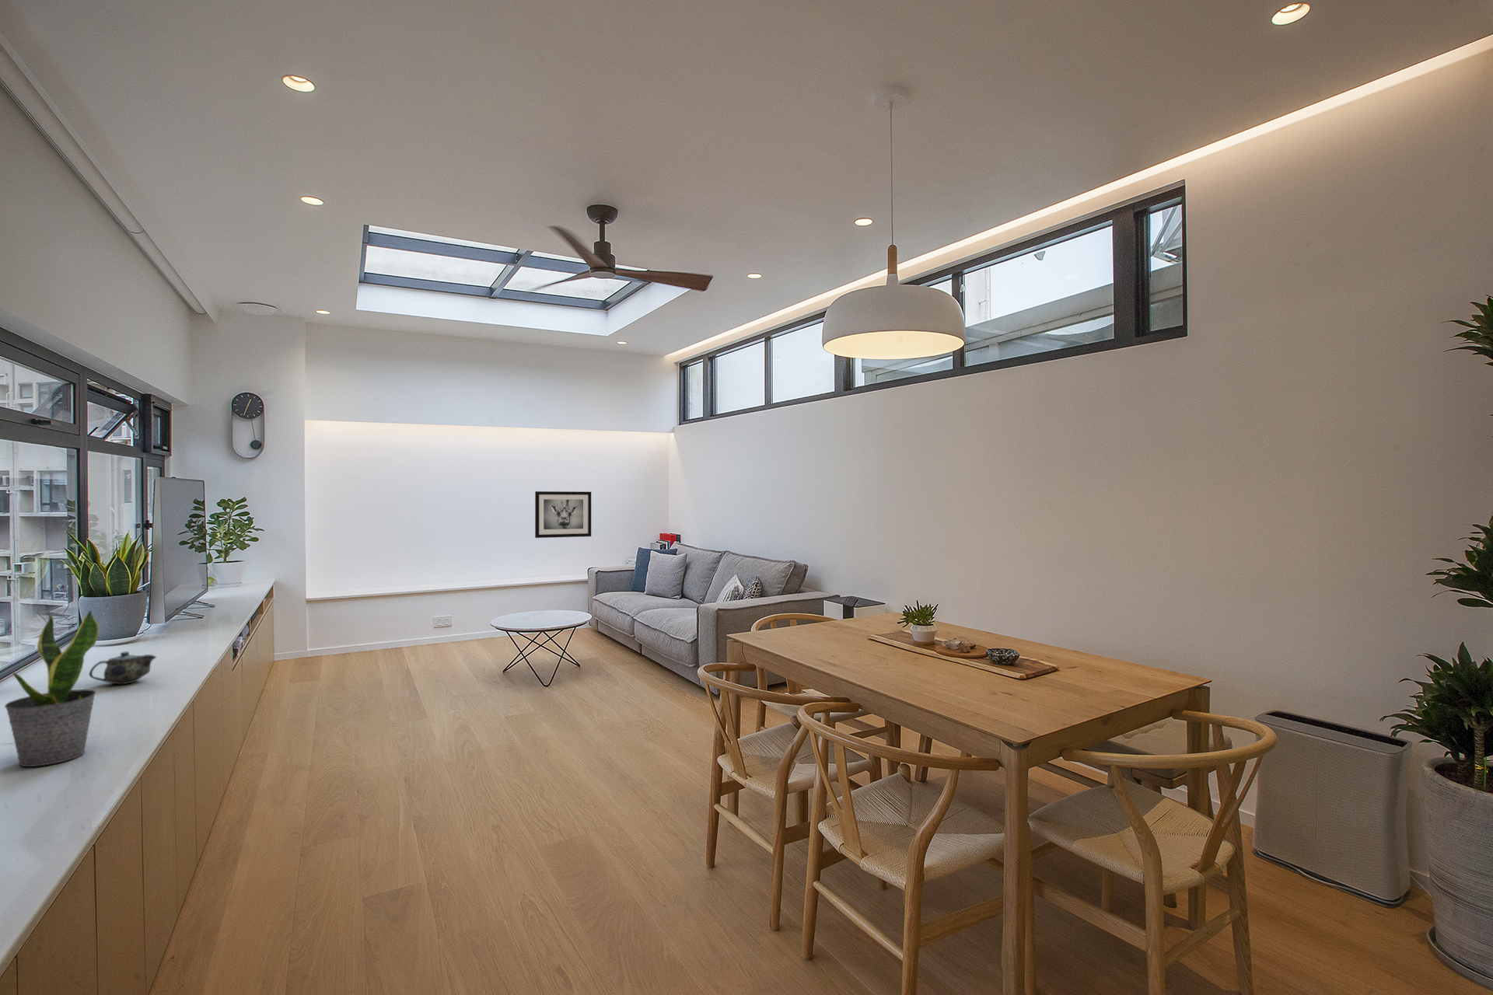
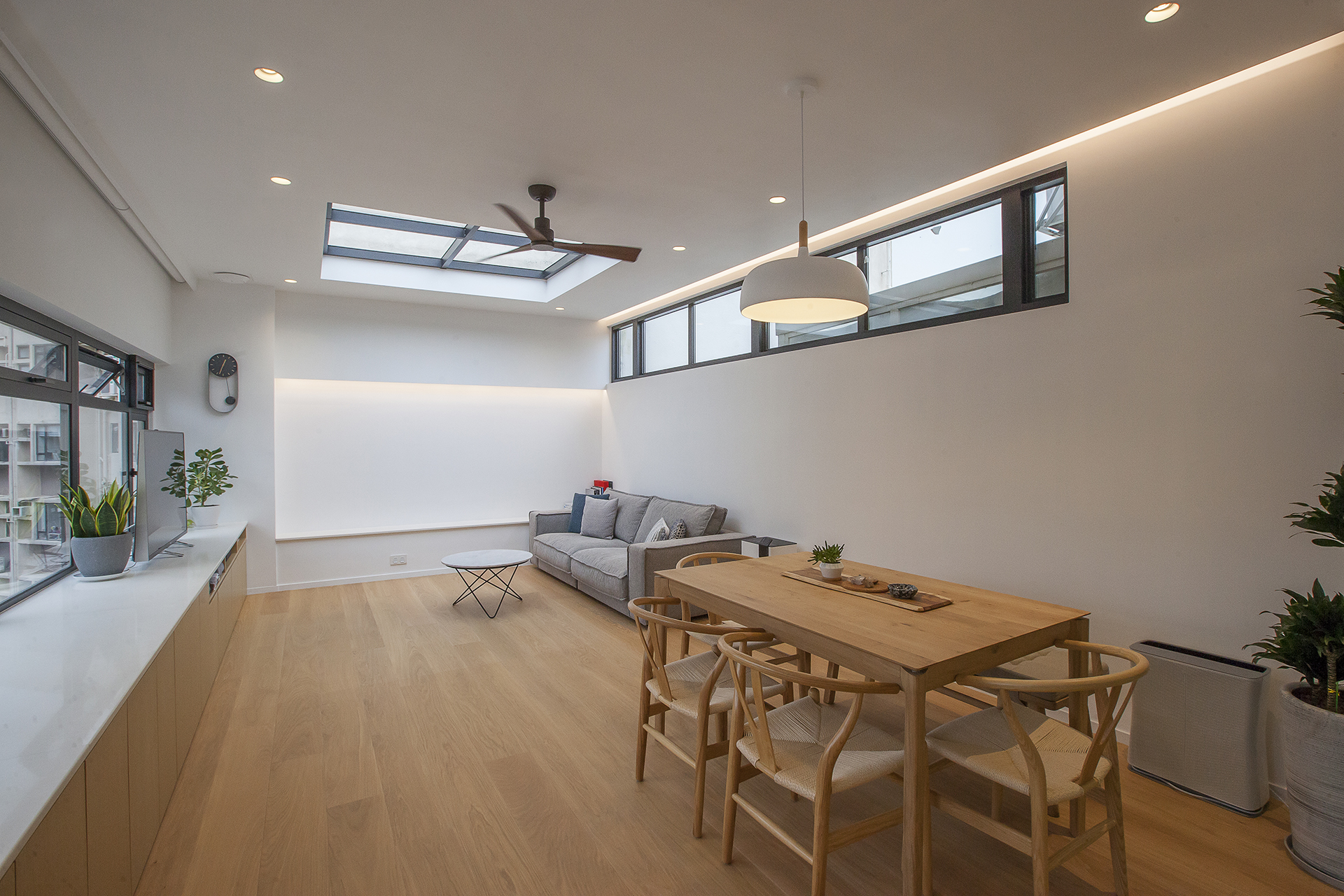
- potted plant [3,610,100,767]
- chinaware [88,651,157,685]
- wall art [534,491,592,539]
